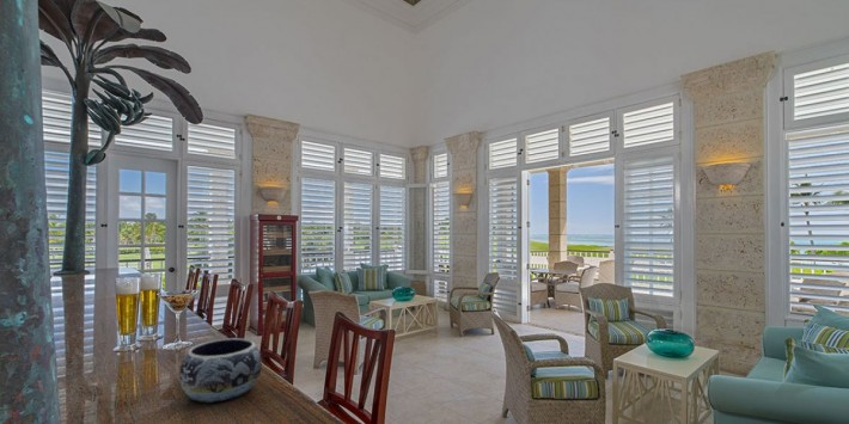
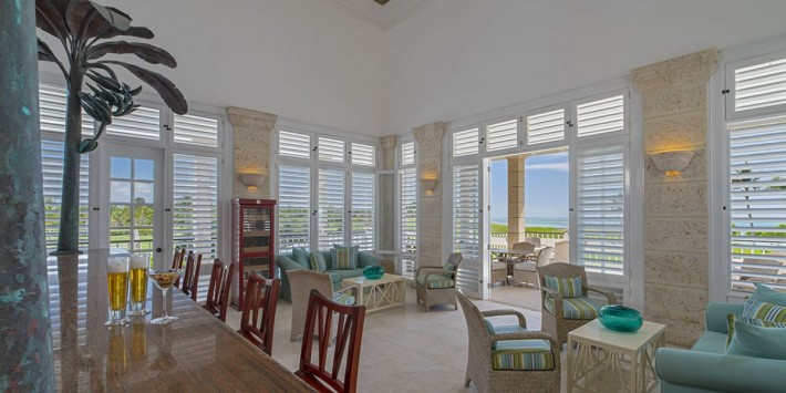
- decorative bowl [178,337,263,404]
